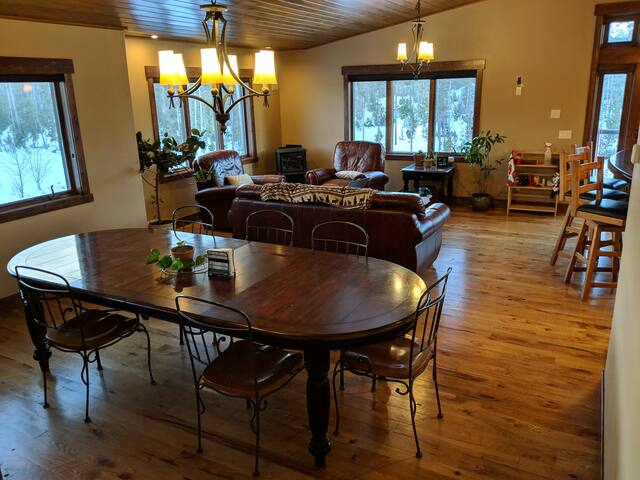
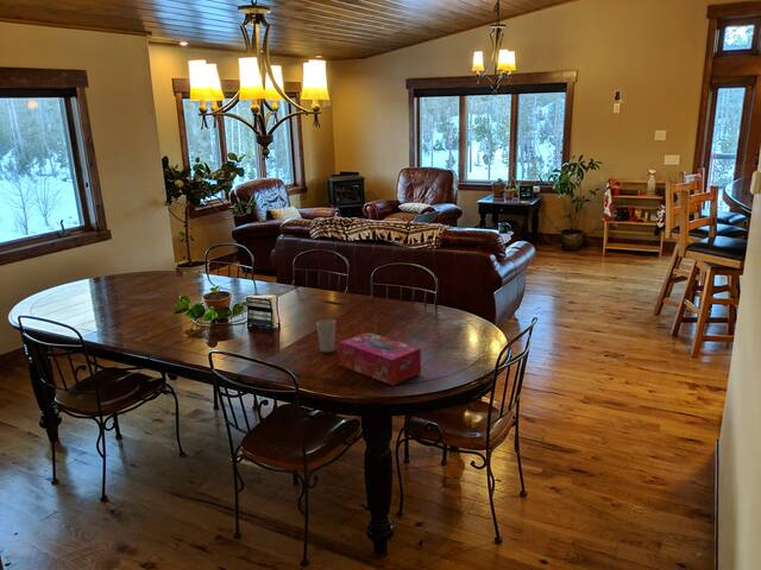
+ cup [315,319,337,354]
+ tissue box [339,331,422,387]
